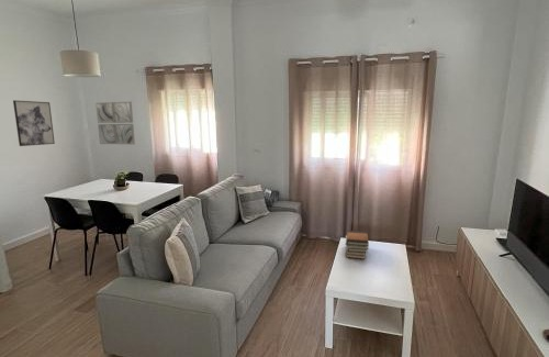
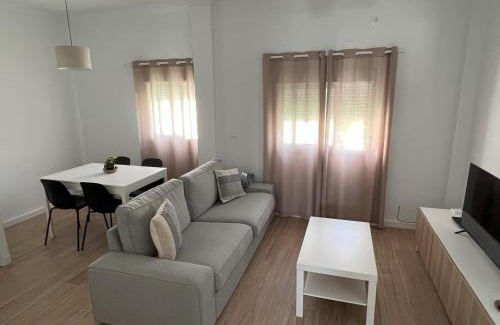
- wall art [12,99,56,147]
- wall art [94,100,136,146]
- book stack [345,230,370,260]
